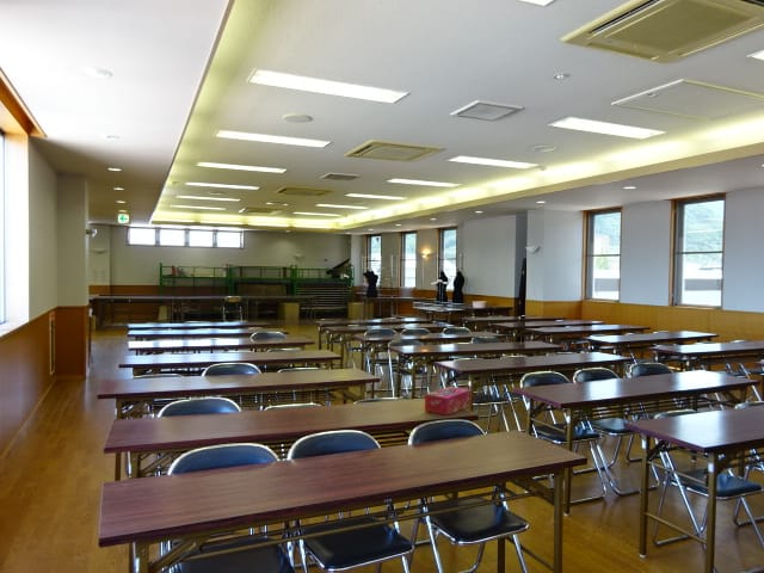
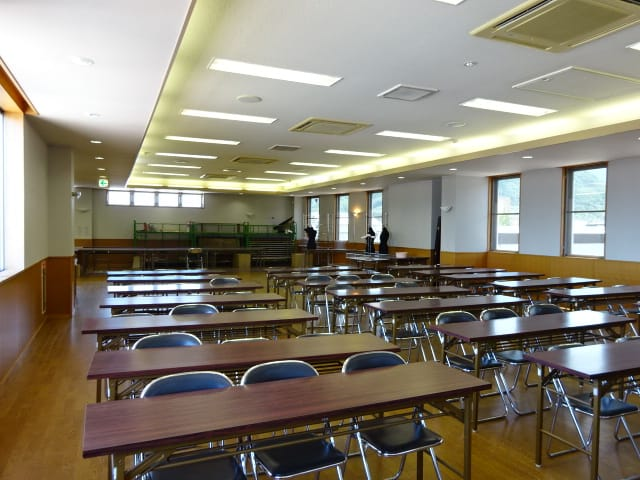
- tissue box [424,386,473,417]
